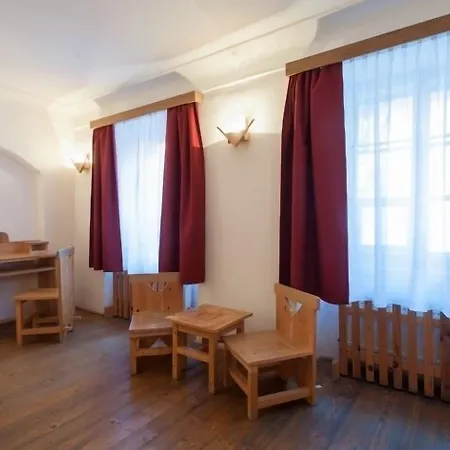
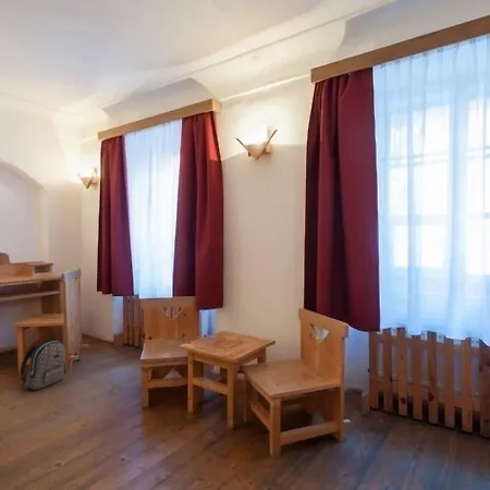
+ backpack [20,335,66,392]
